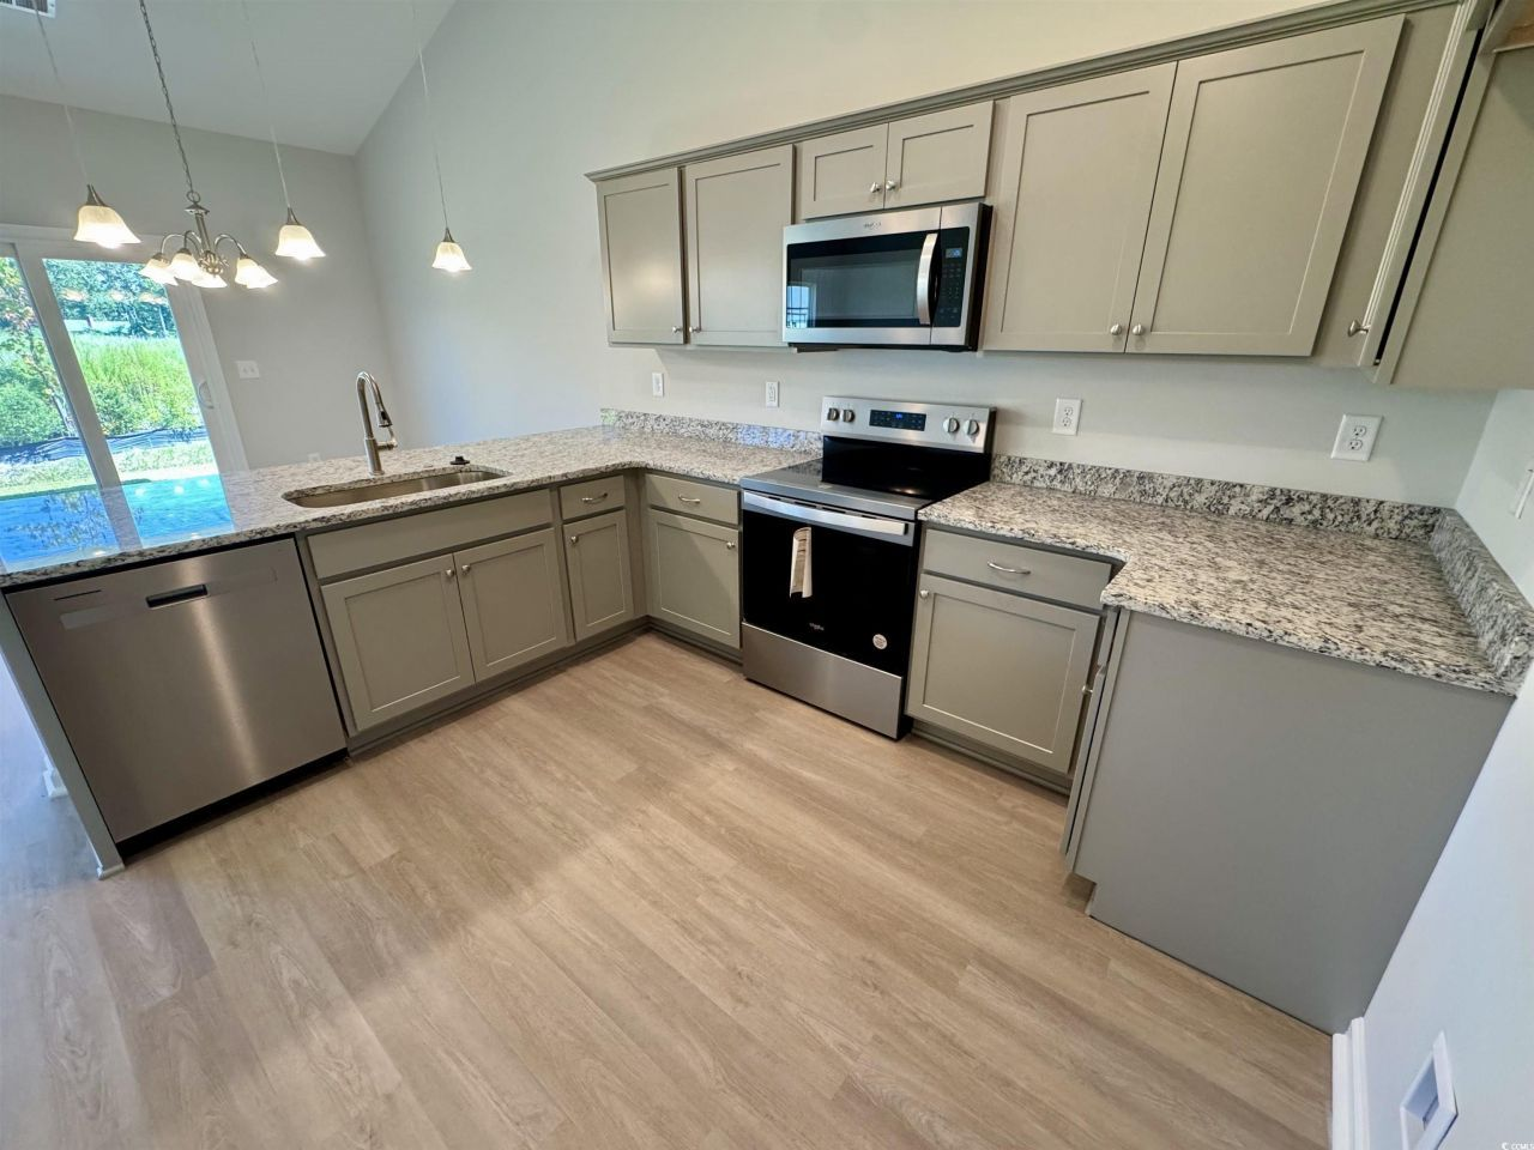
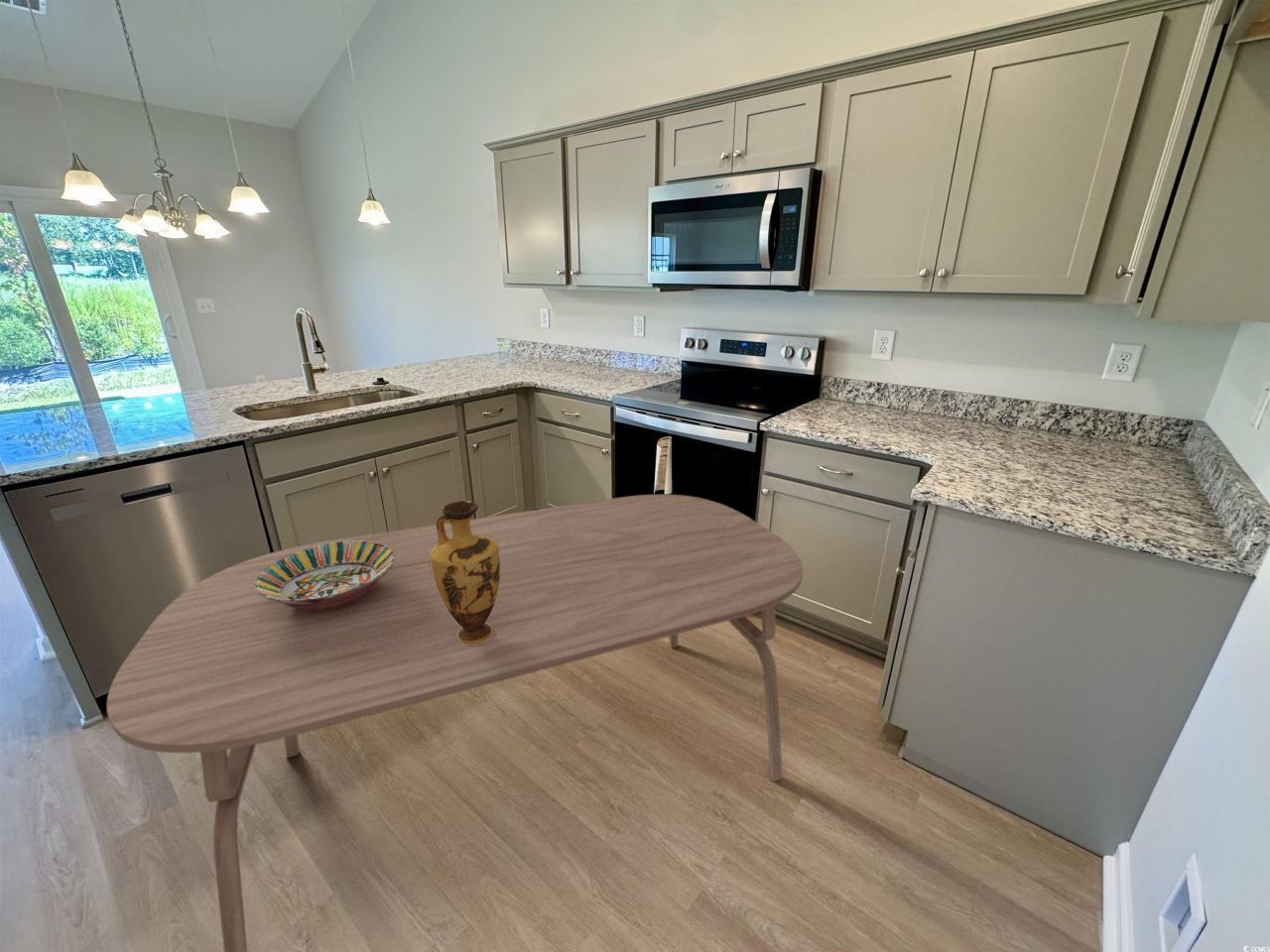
+ vase [430,500,500,644]
+ serving bowl [254,540,396,611]
+ dining table [106,494,805,952]
